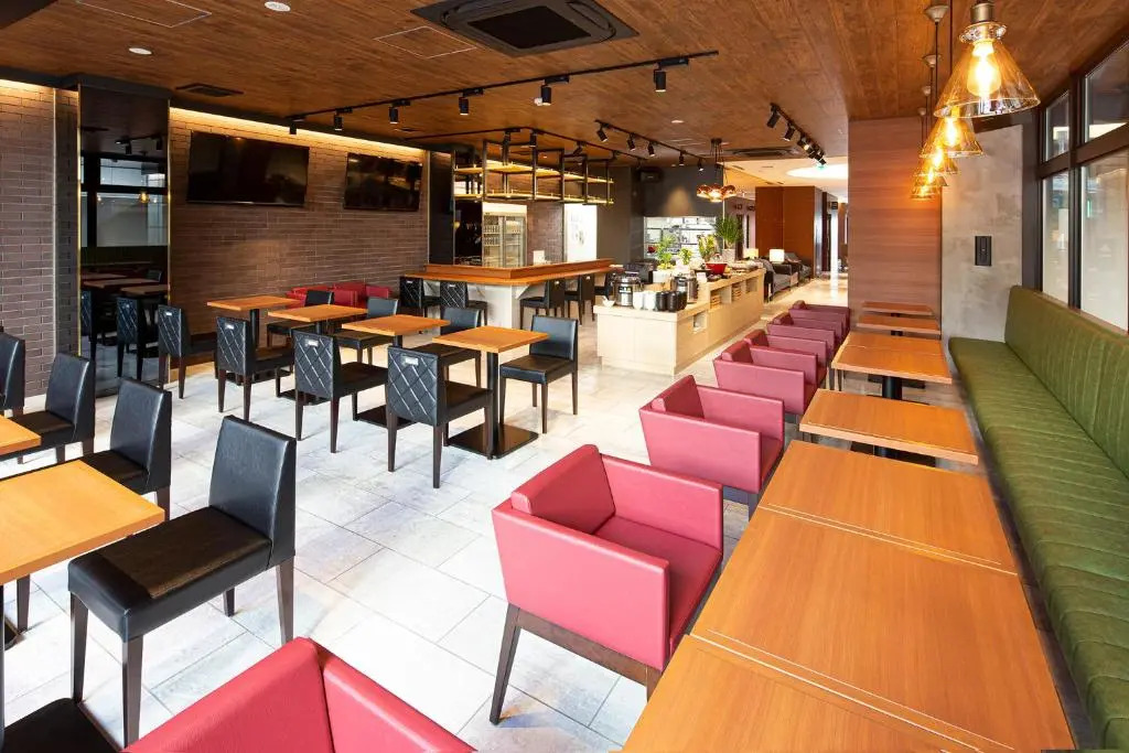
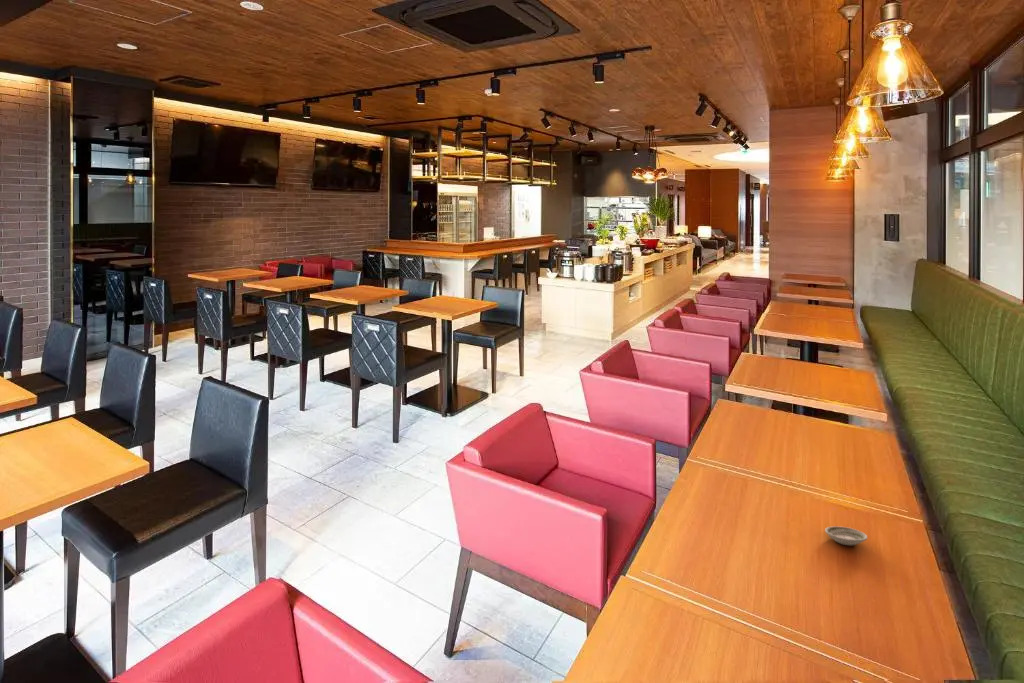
+ saucer [824,525,868,546]
